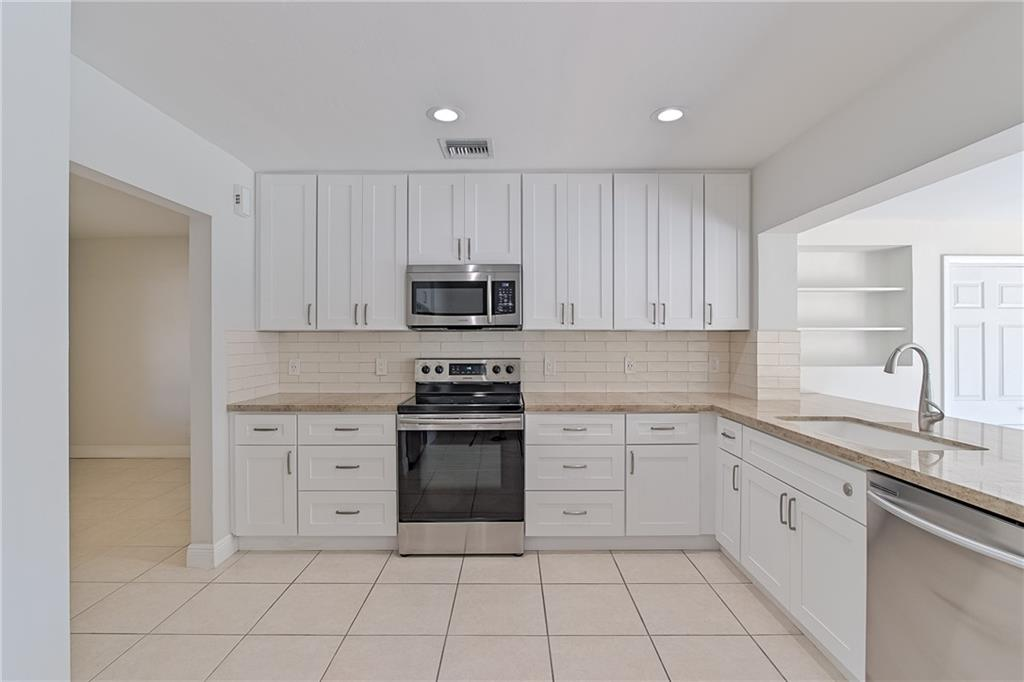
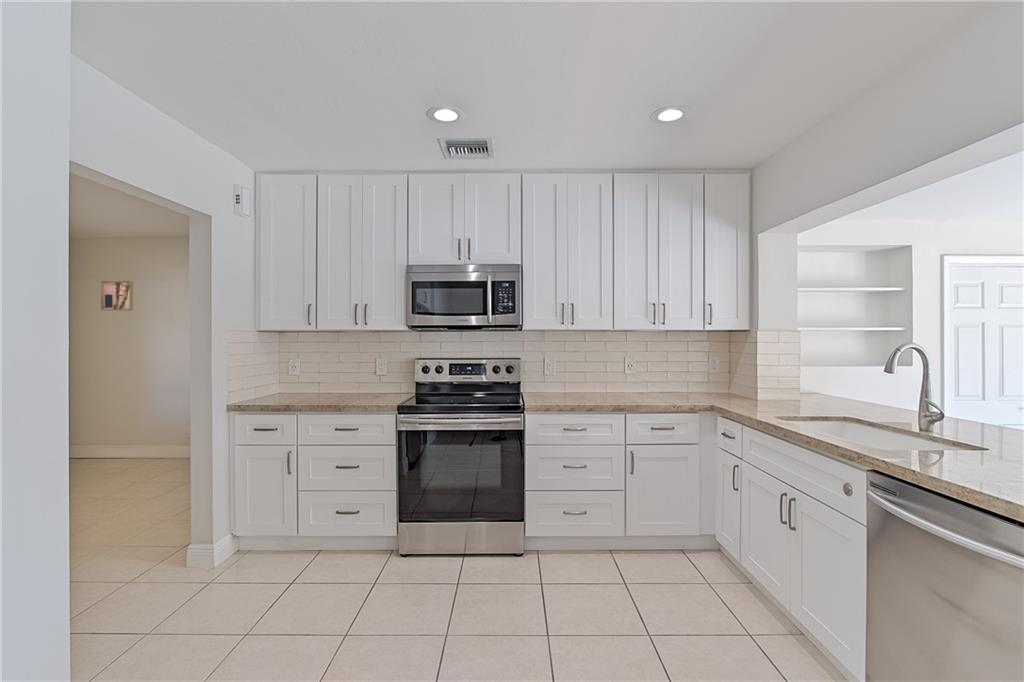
+ wall art [100,280,134,312]
